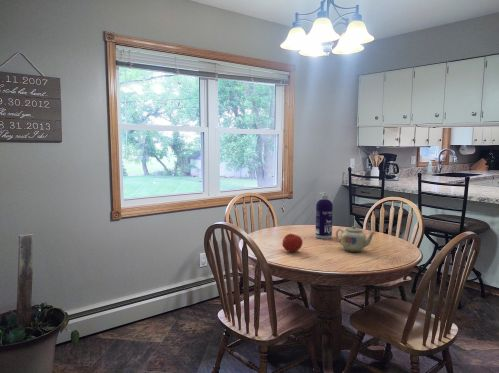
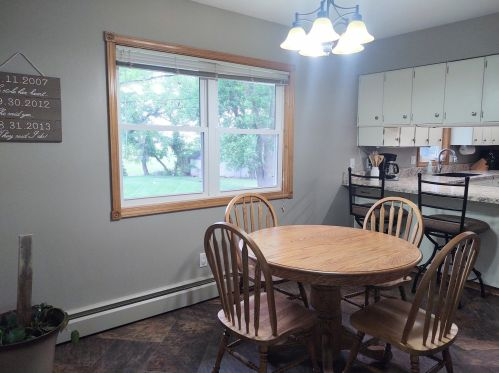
- fruit [281,232,304,253]
- teapot [335,225,376,253]
- spray bottle [314,191,334,240]
